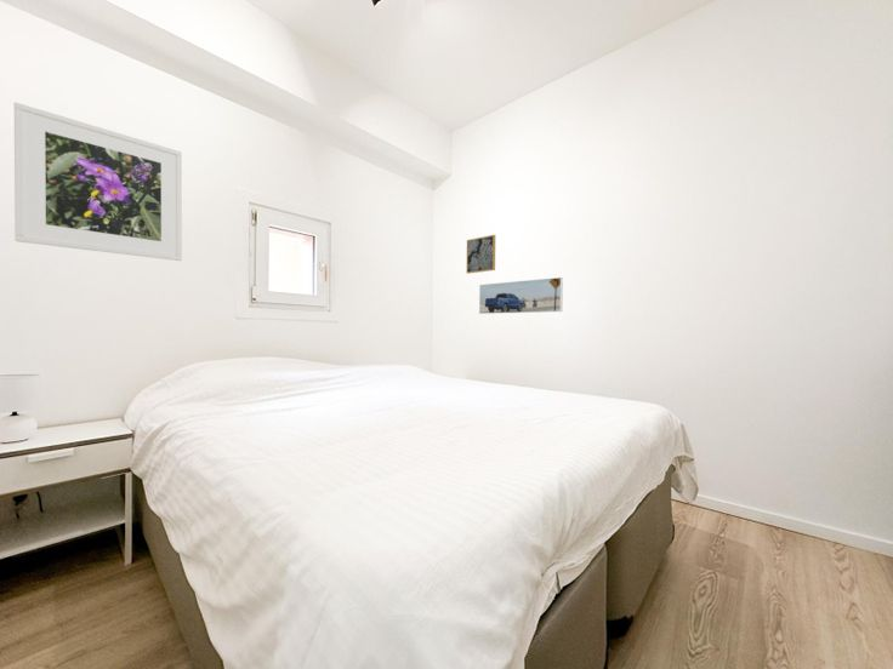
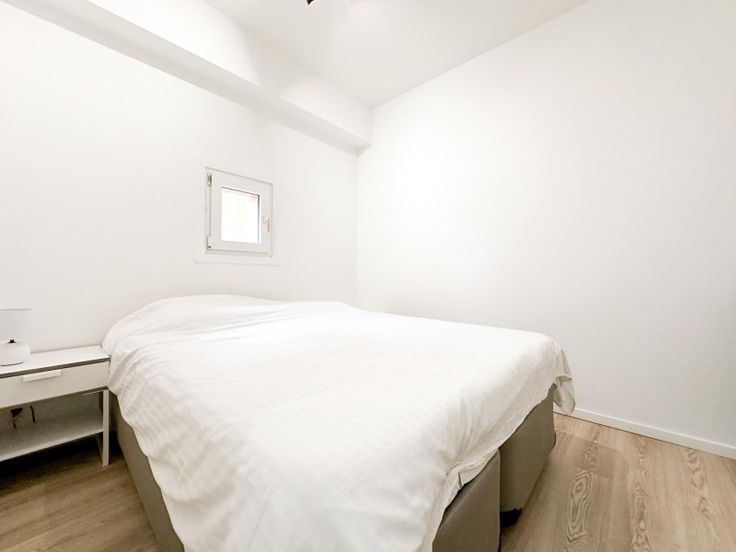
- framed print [478,276,564,315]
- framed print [13,101,183,262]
- wall art [466,234,496,275]
